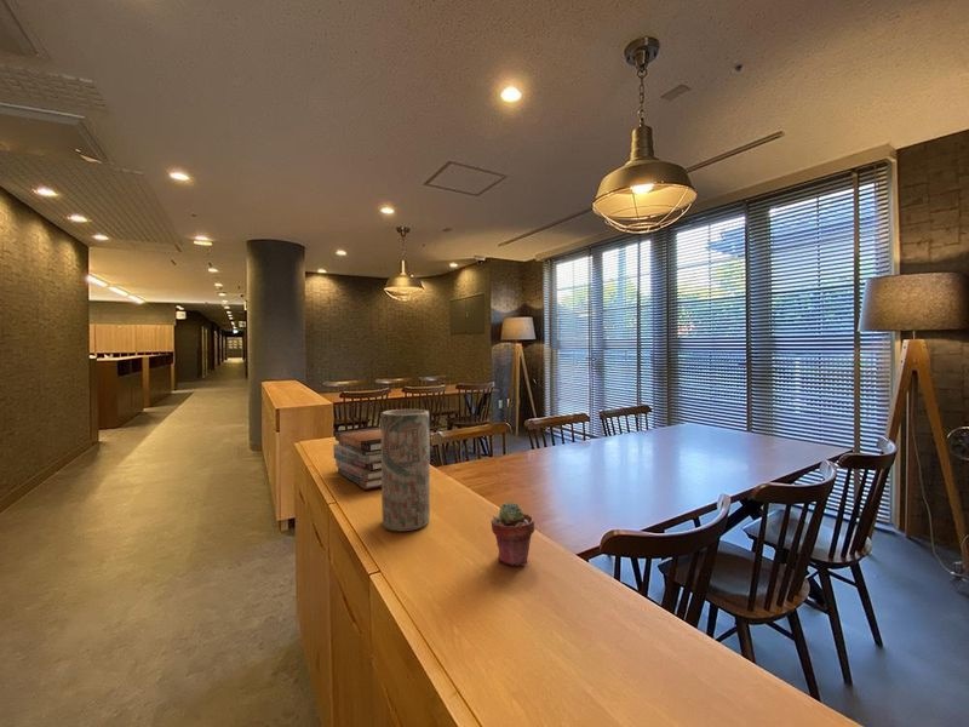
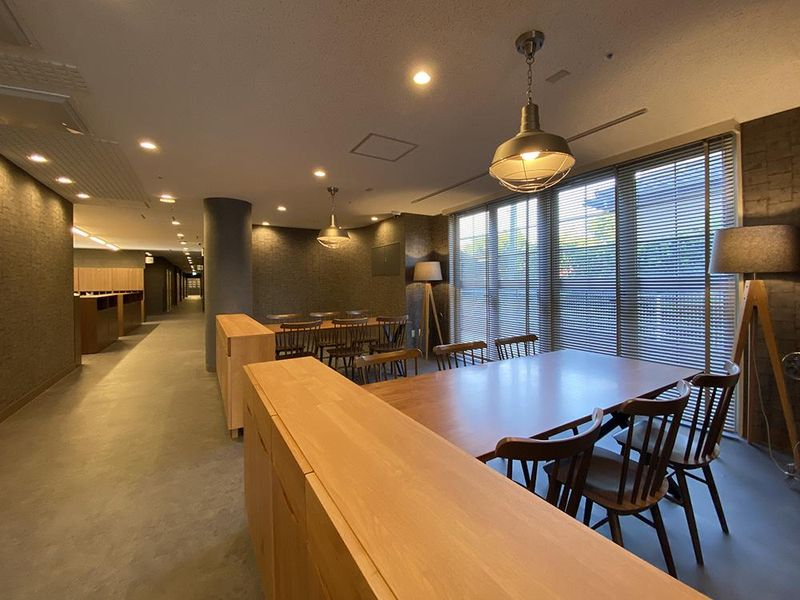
- potted succulent [491,502,535,567]
- vase [380,408,431,532]
- book stack [332,427,382,491]
